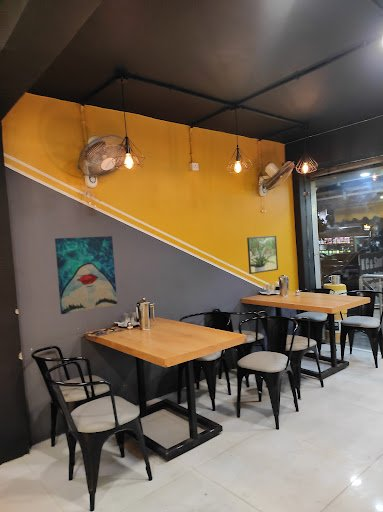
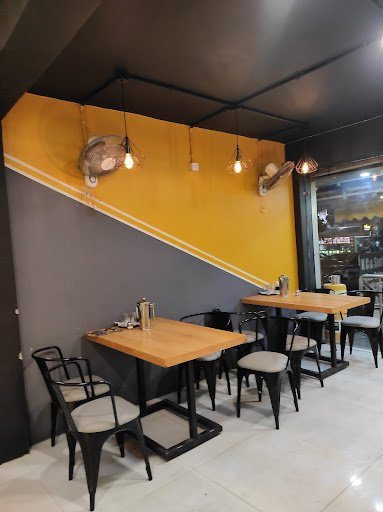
- wall art [54,235,118,315]
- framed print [246,235,279,275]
